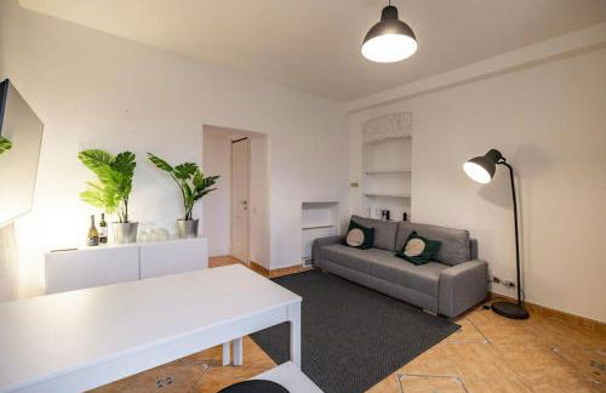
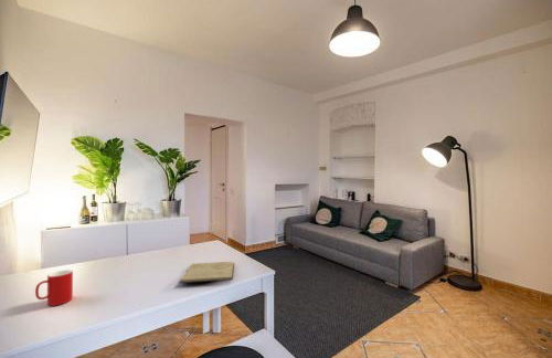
+ cup [34,268,74,307]
+ book [179,261,235,284]
